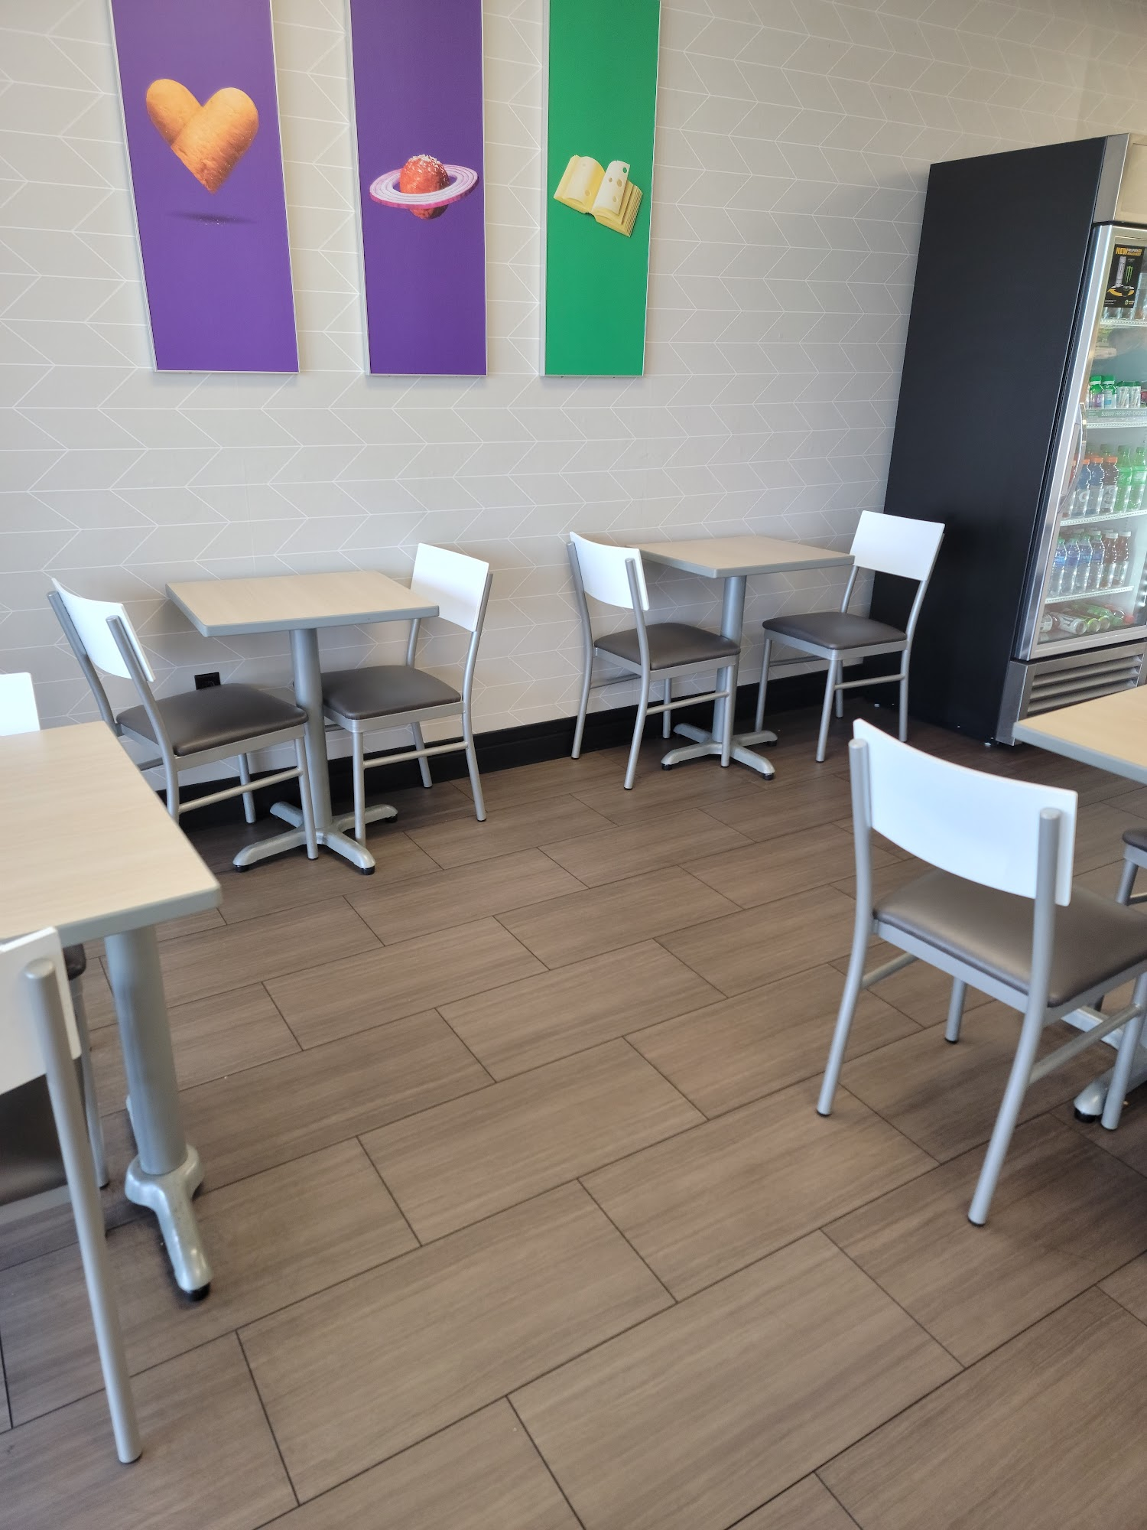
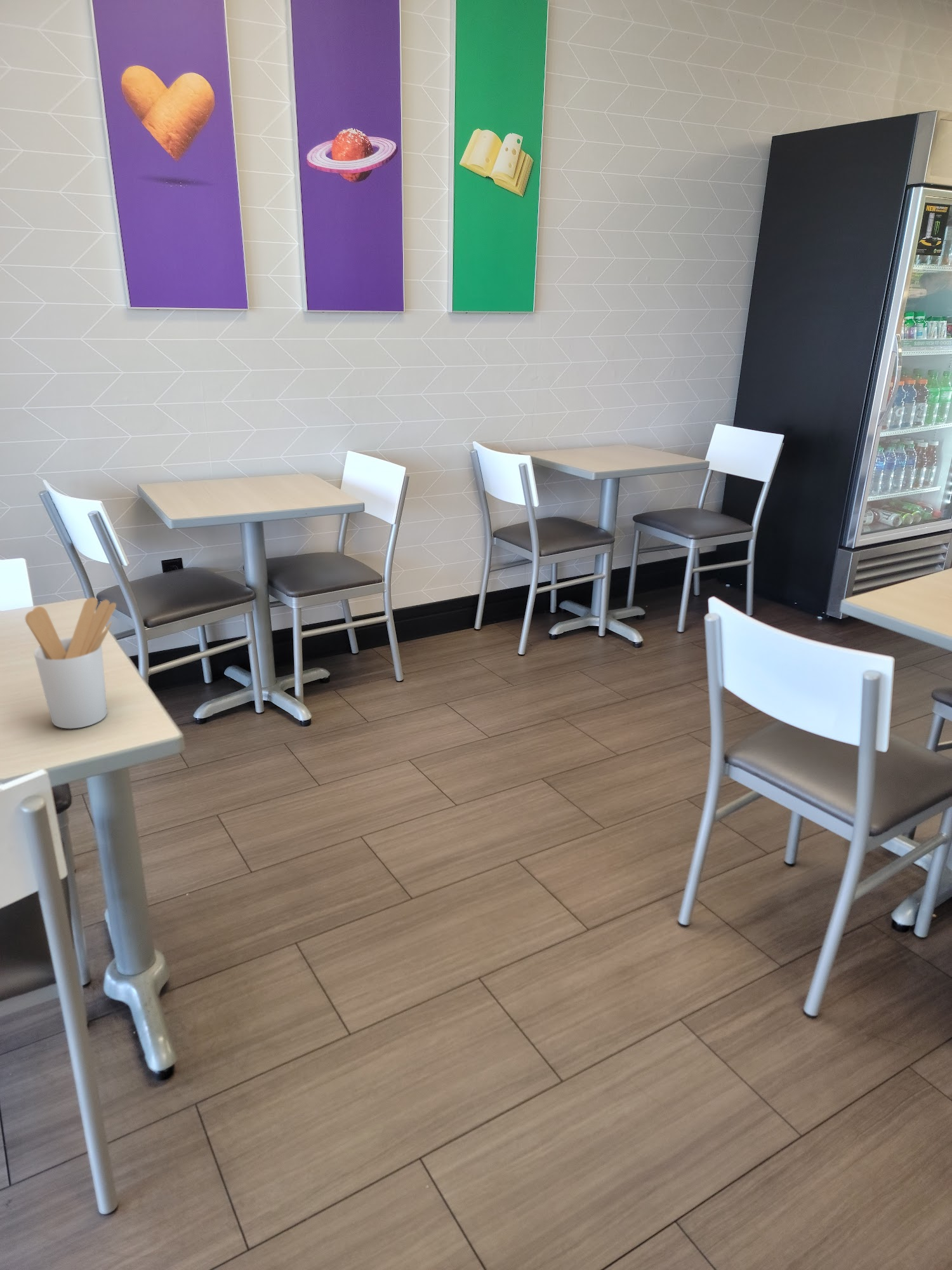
+ utensil holder [25,597,117,729]
